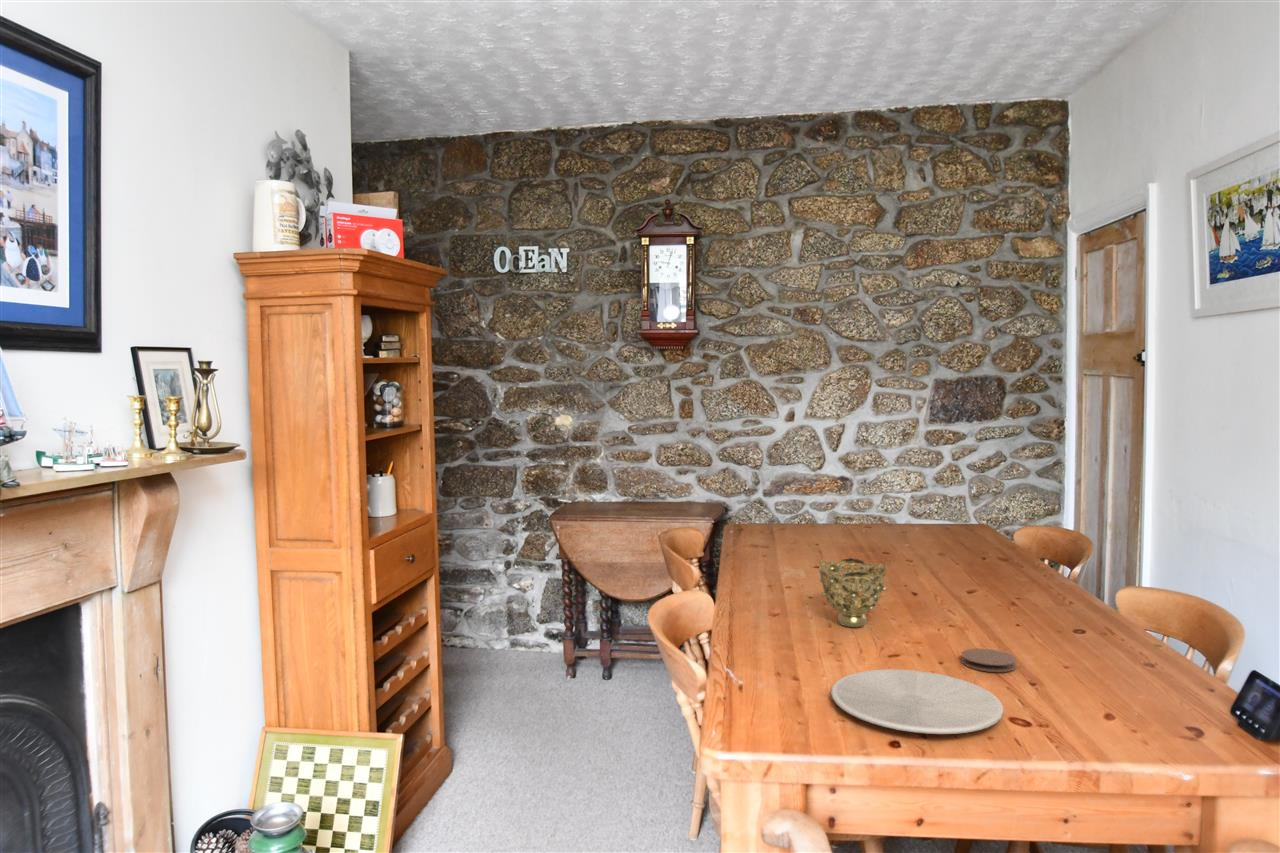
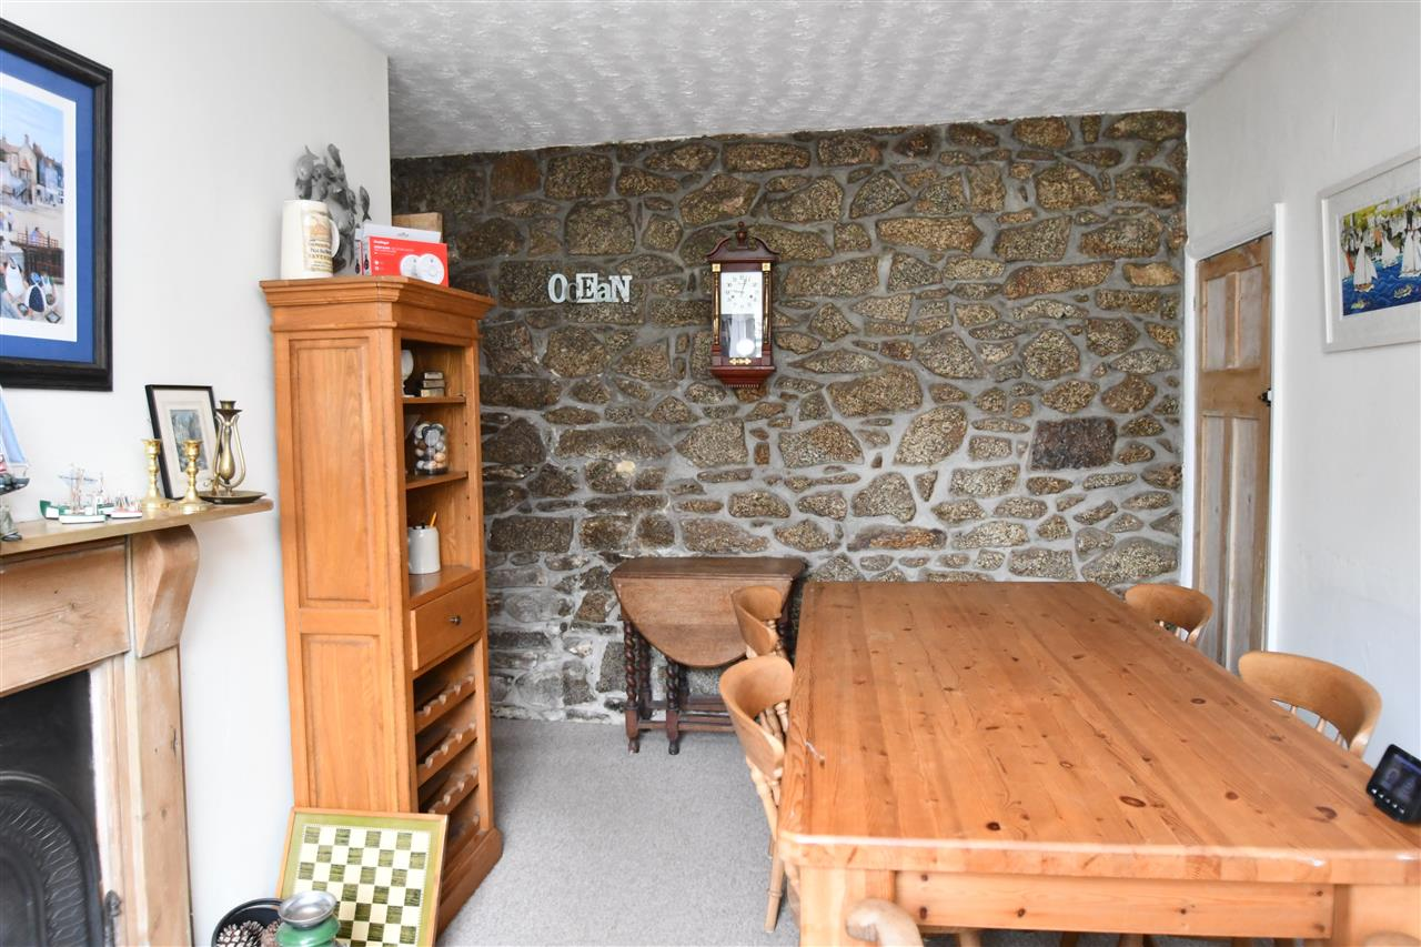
- decorative bowl [818,557,888,628]
- coaster [960,648,1018,673]
- plate [830,668,1004,735]
